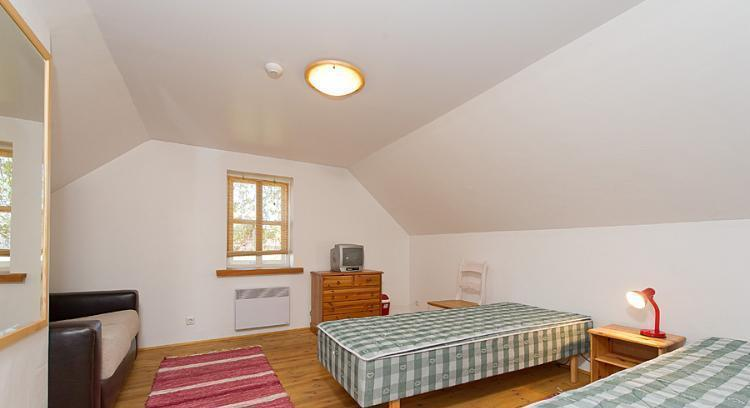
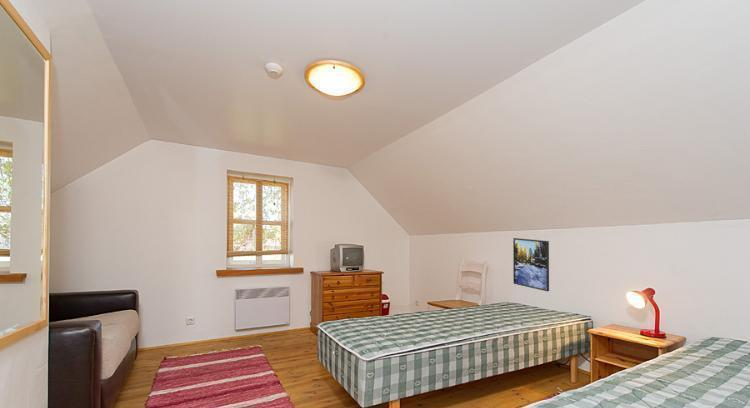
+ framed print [512,237,550,292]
